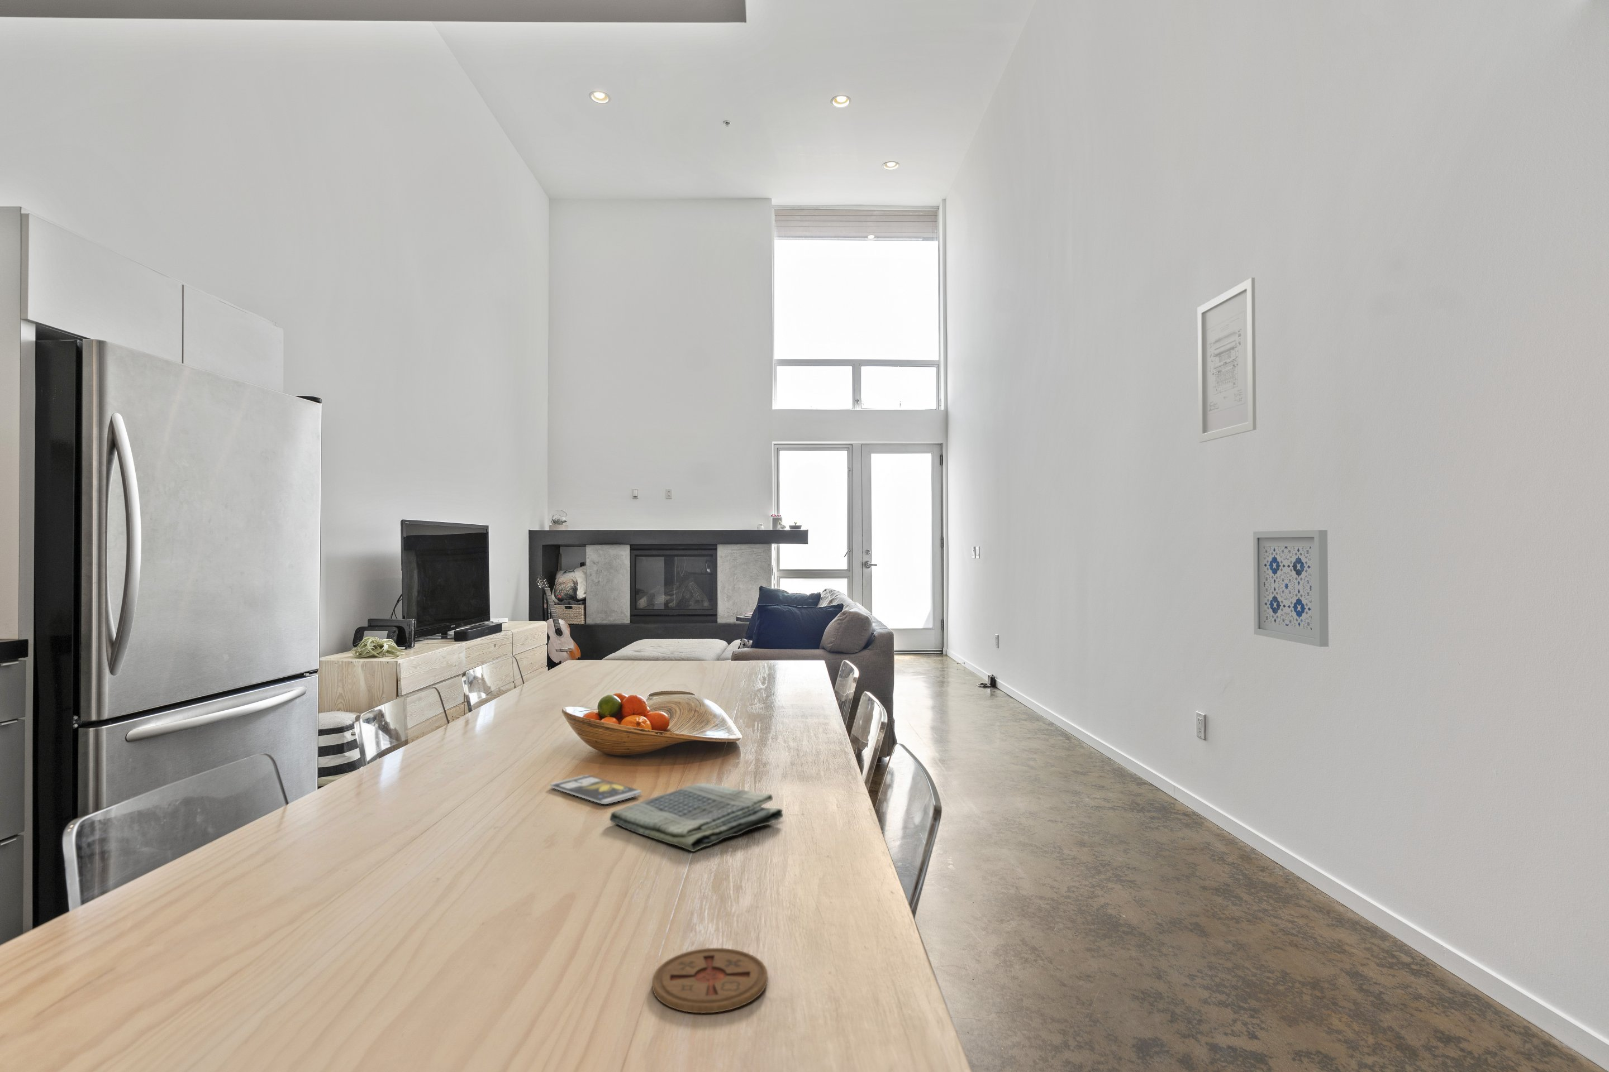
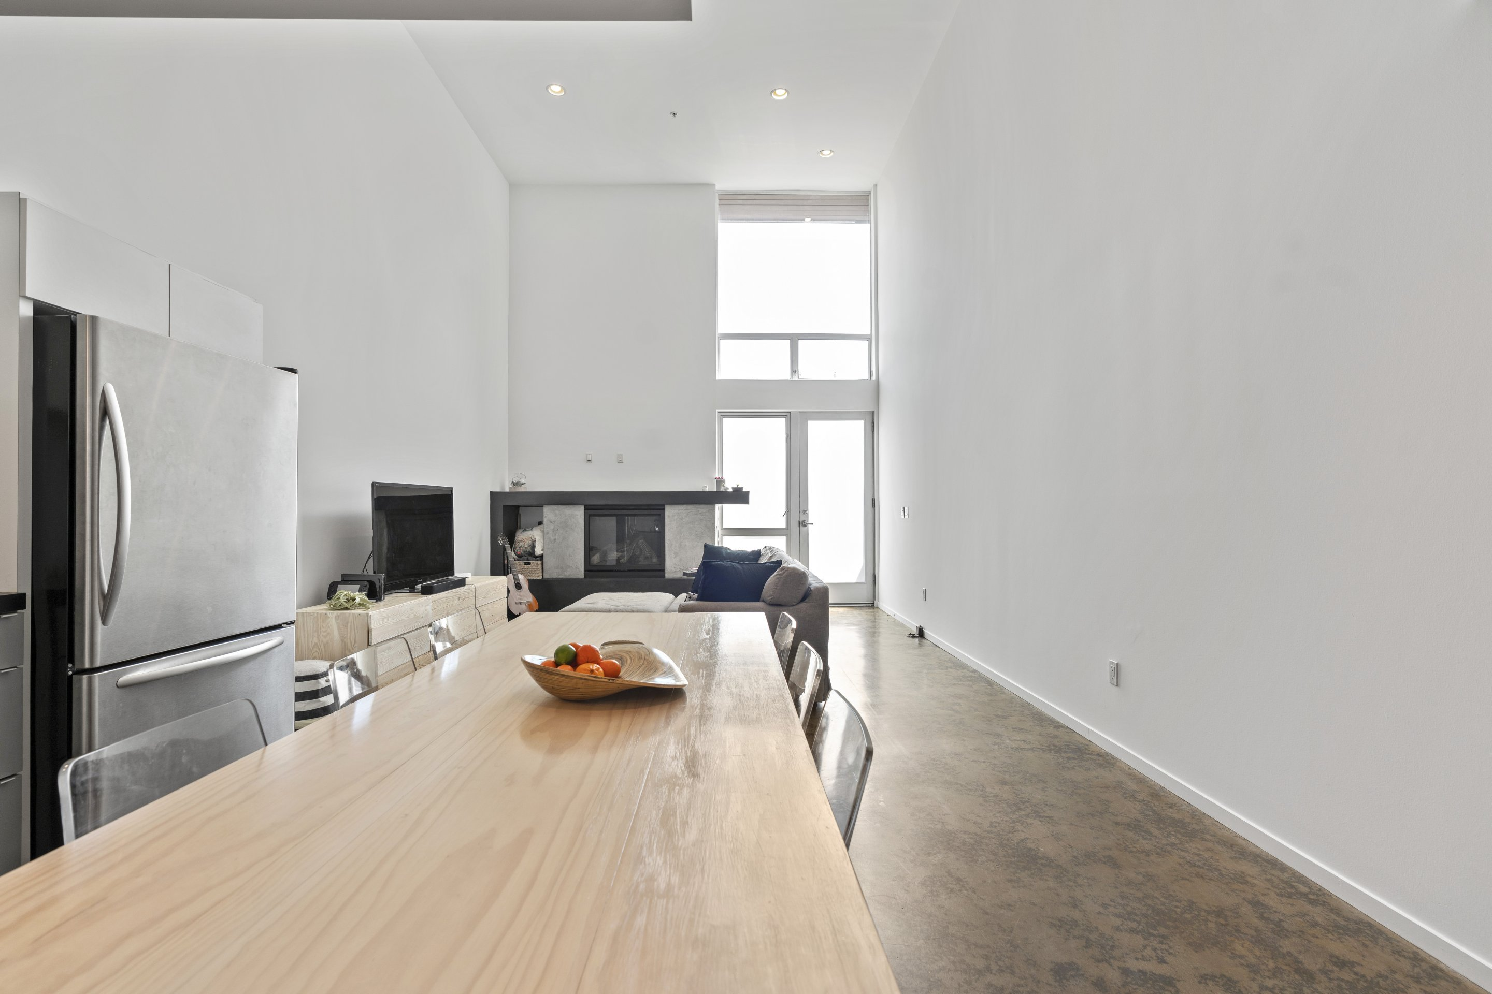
- wall art [1252,529,1329,647]
- dish towel [609,782,784,852]
- coaster [651,948,769,1013]
- wall art [1197,276,1257,444]
- smartphone [550,774,642,804]
